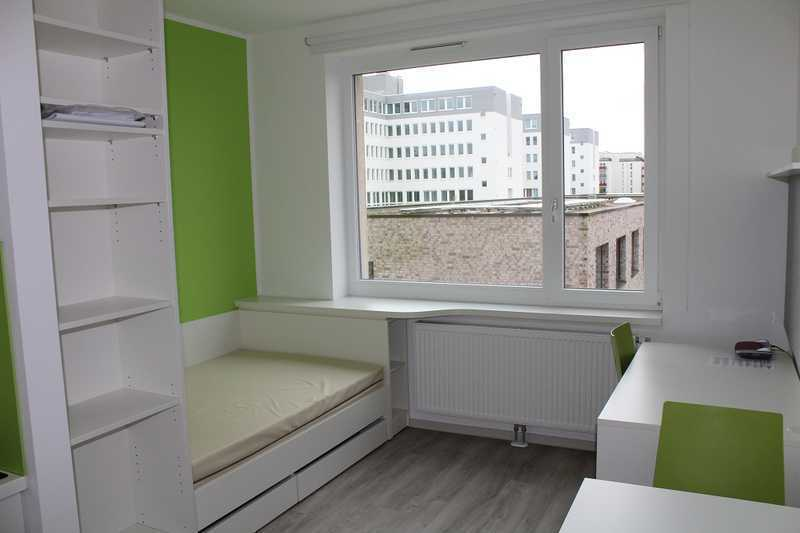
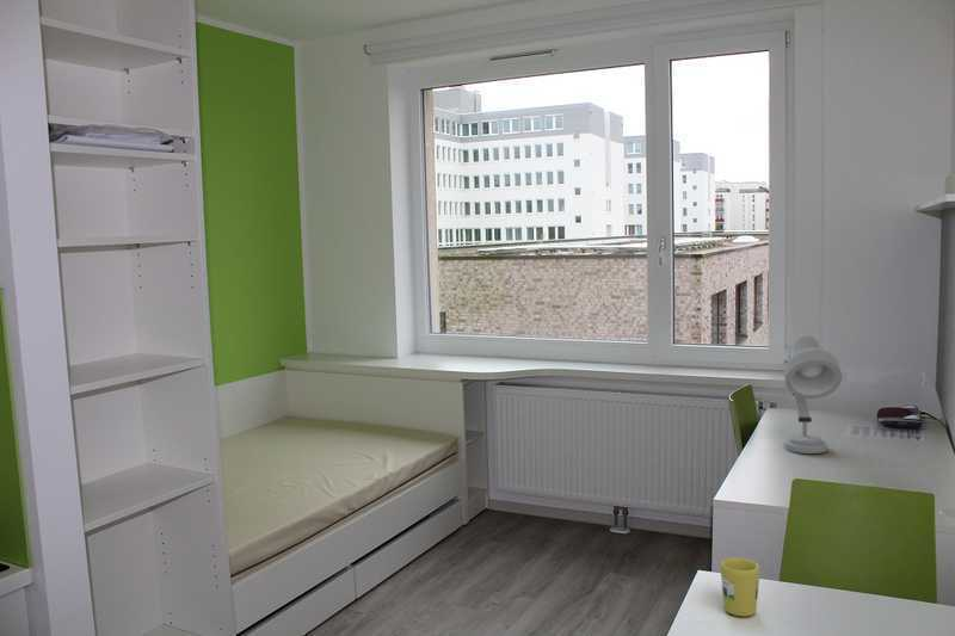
+ desk lamp [783,334,843,455]
+ mug [720,556,760,617]
